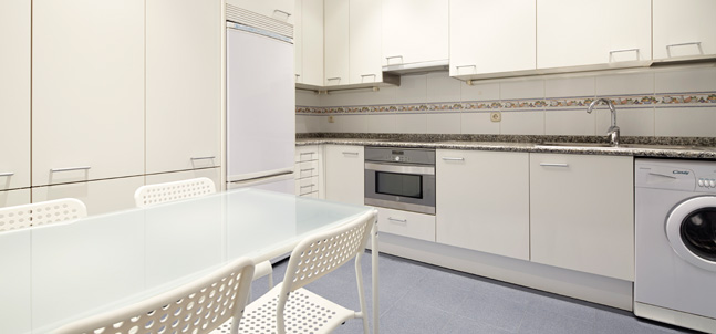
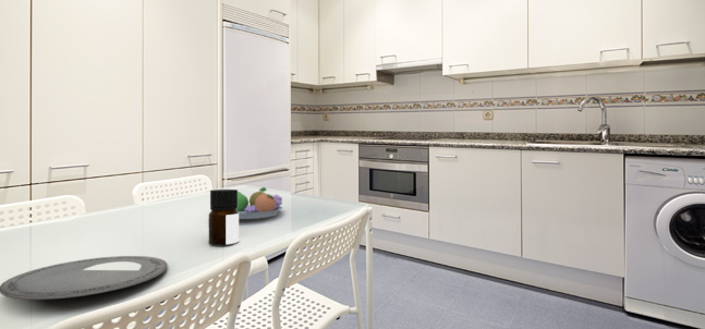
+ bottle [208,188,240,246]
+ plate [0,255,168,301]
+ fruit bowl [236,186,284,220]
